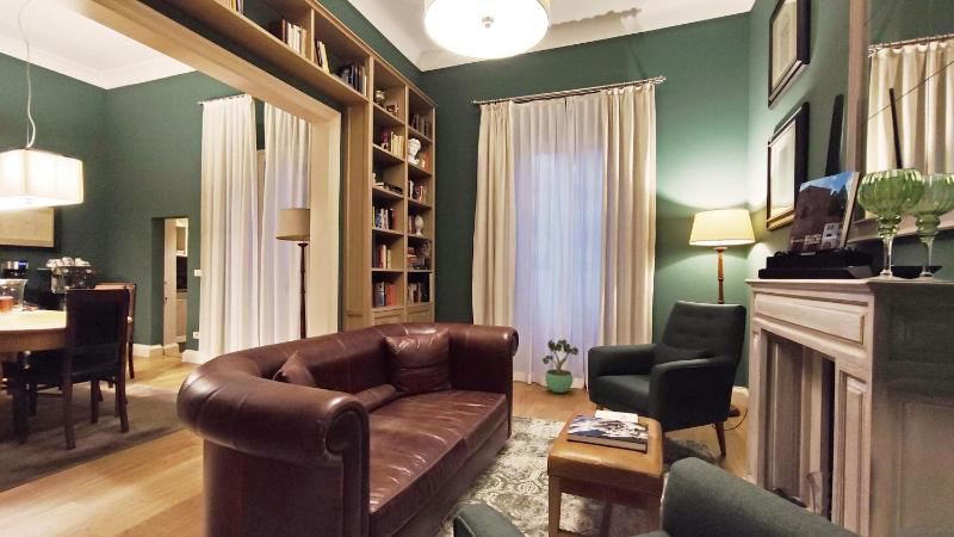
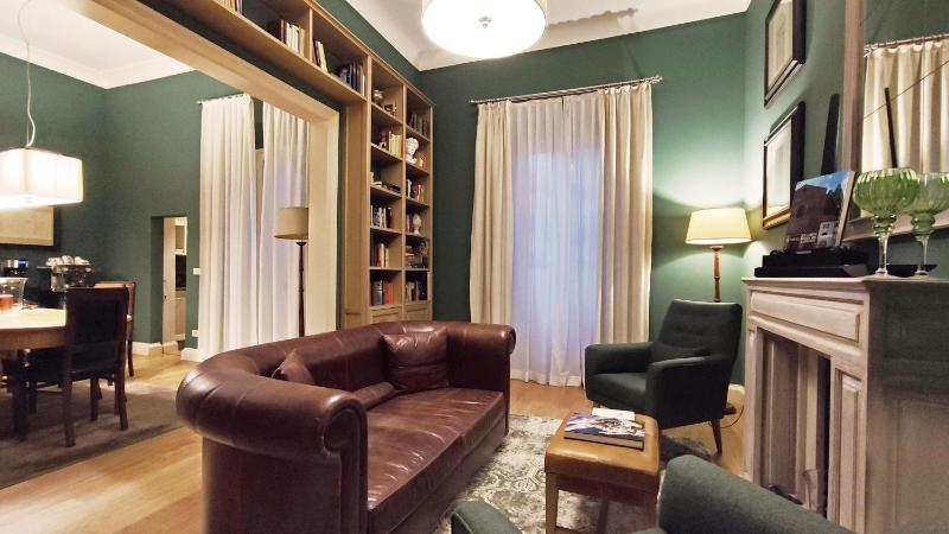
- potted plant [541,338,580,394]
